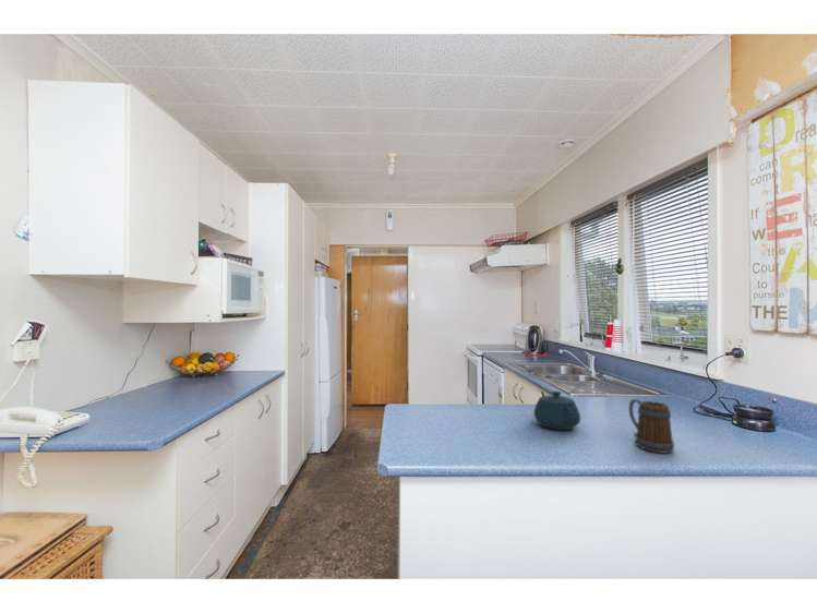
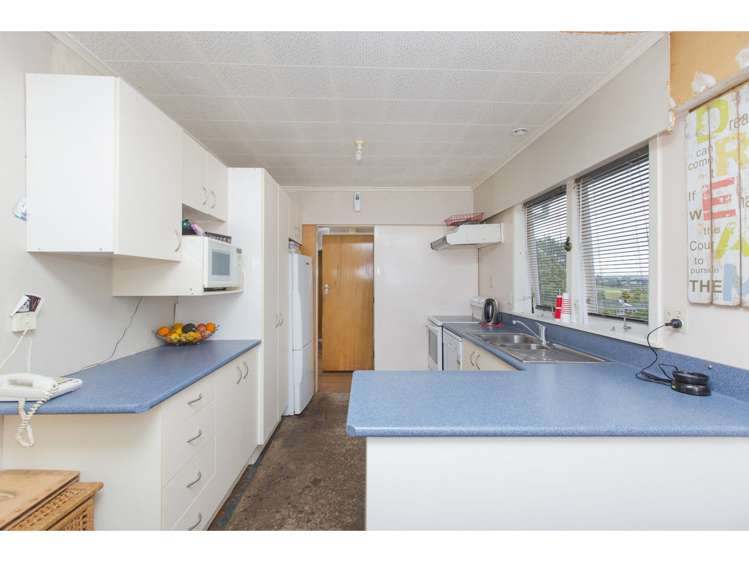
- mug [628,398,675,455]
- teapot [533,389,581,431]
